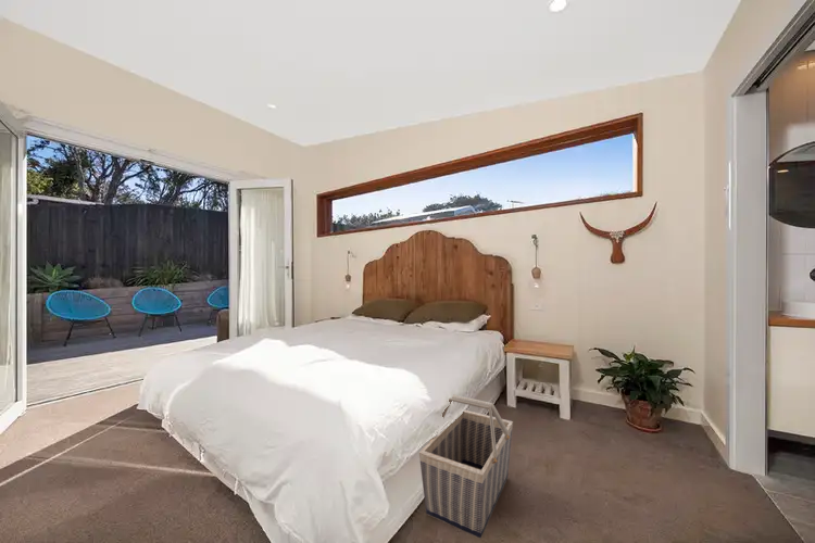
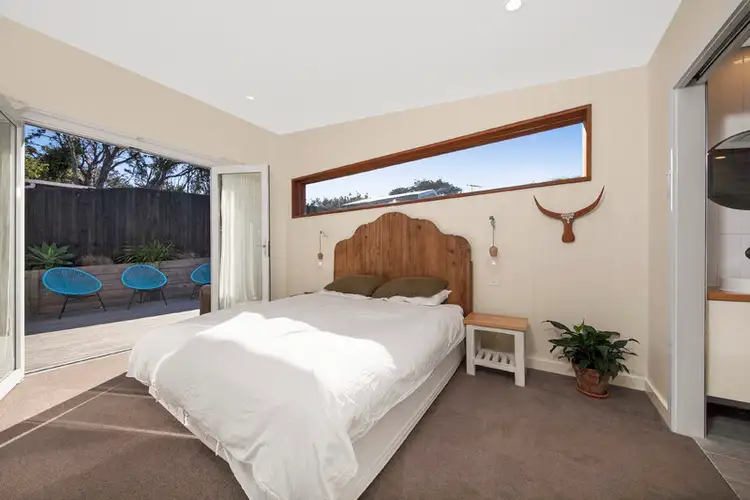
- basket [418,393,514,540]
